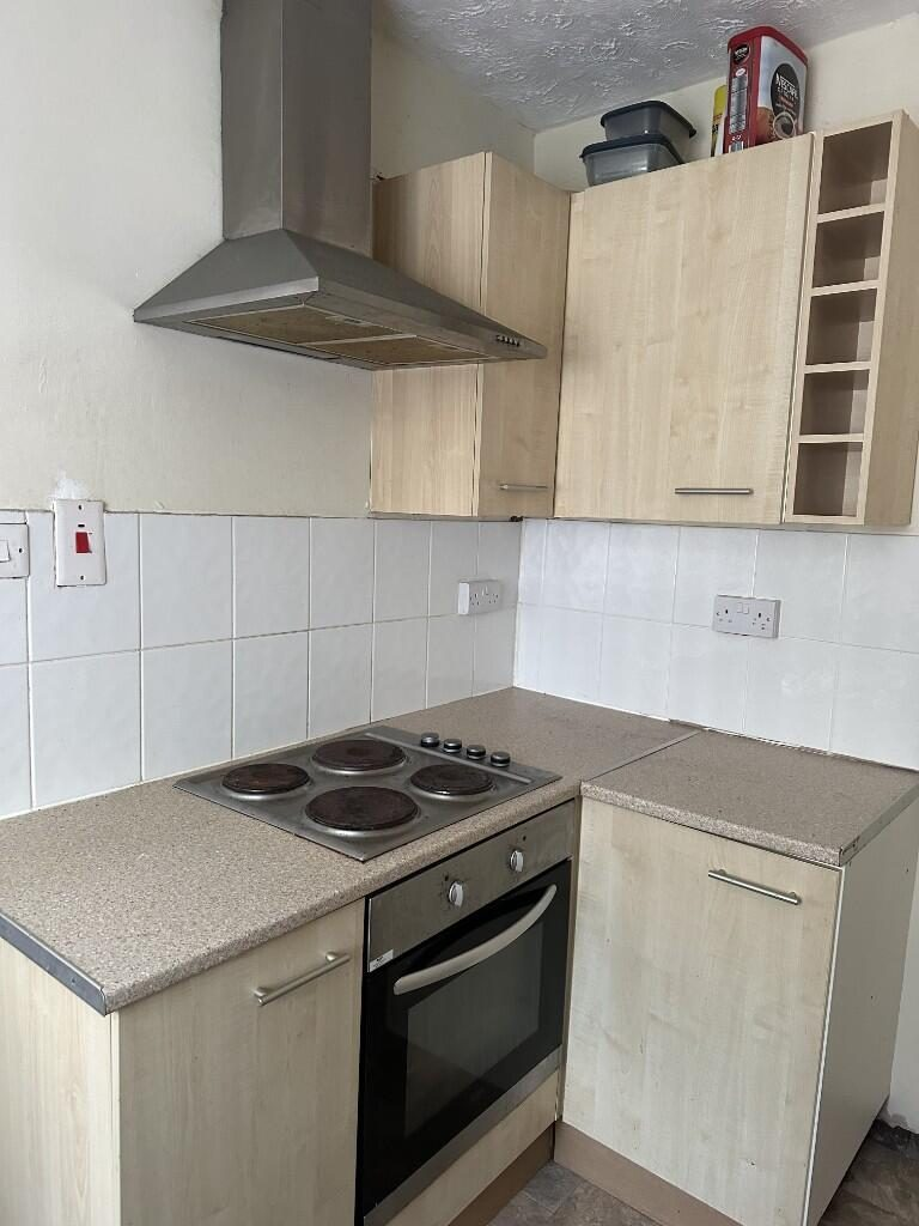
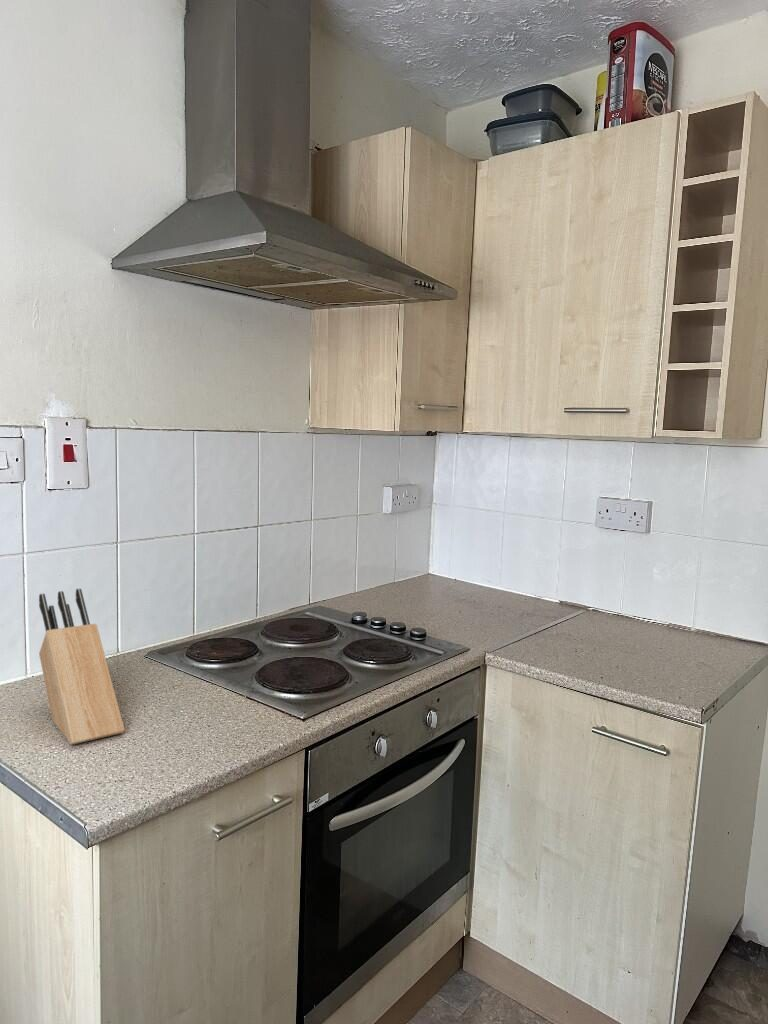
+ knife block [38,588,126,746]
